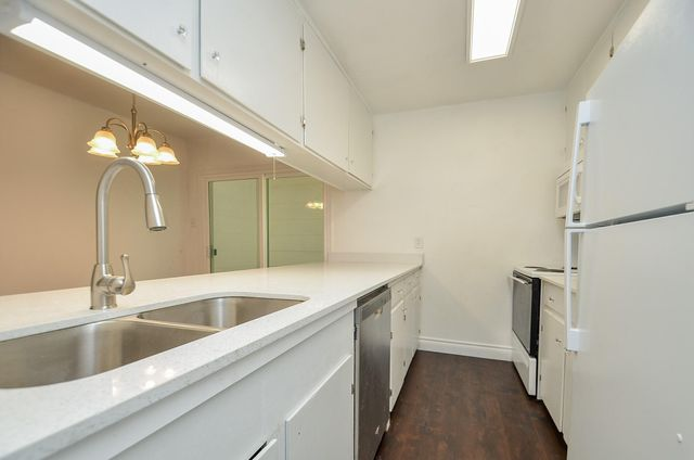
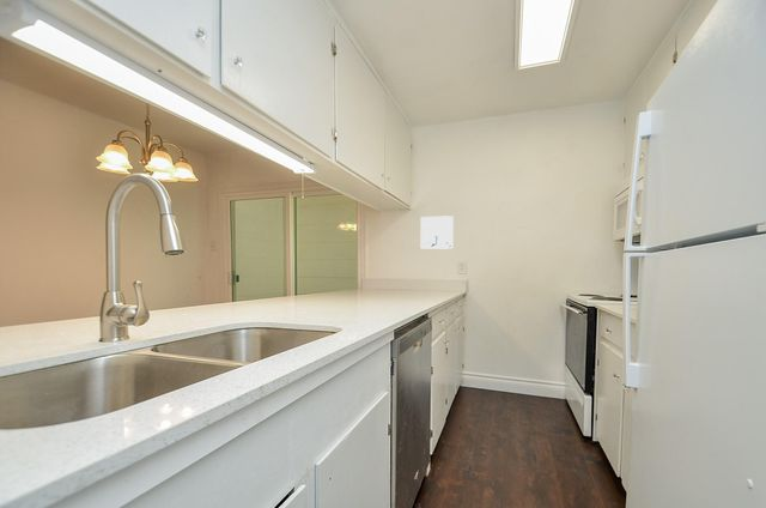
+ wall art [420,214,455,250]
